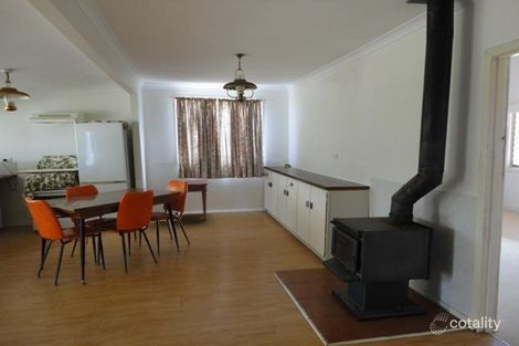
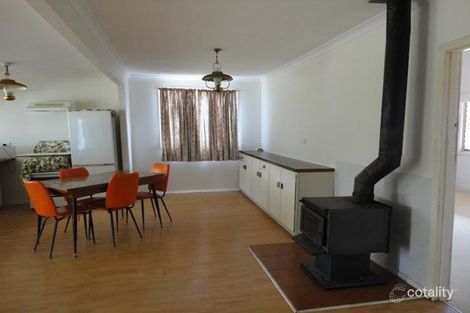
- side table [173,178,209,223]
